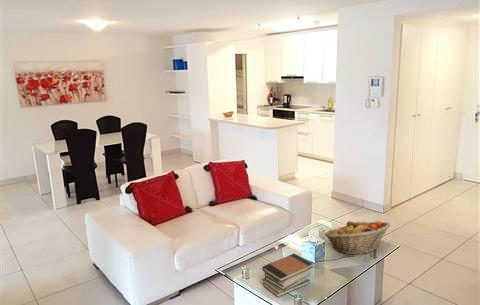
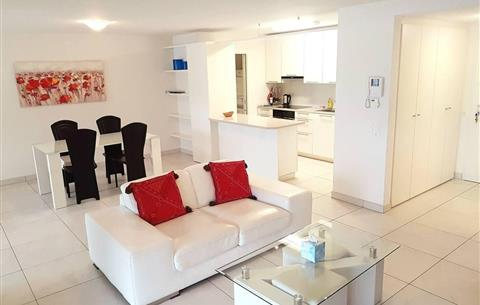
- book stack [261,253,314,298]
- fruit basket [323,220,391,255]
